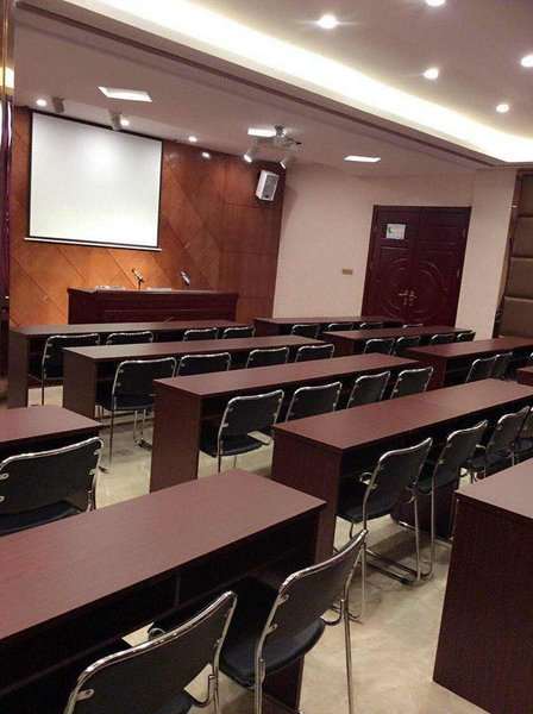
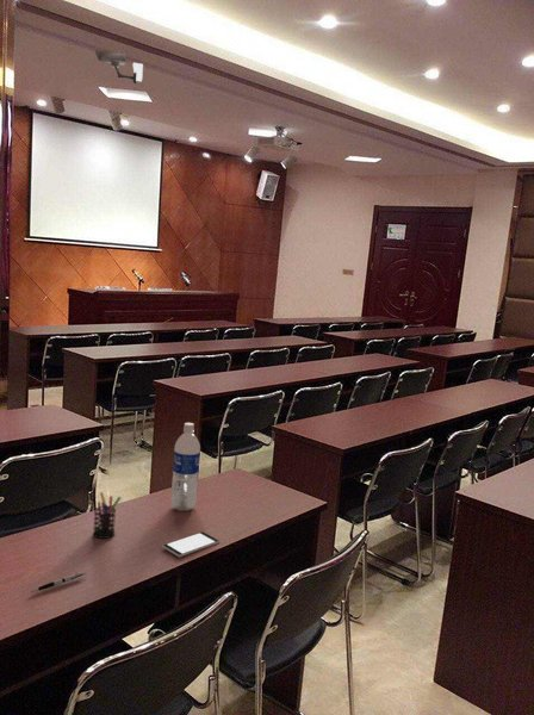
+ pen holder [92,491,122,540]
+ security camera [94,49,144,86]
+ water bottle [170,422,201,512]
+ smartphone [161,530,221,559]
+ pen [30,571,87,593]
